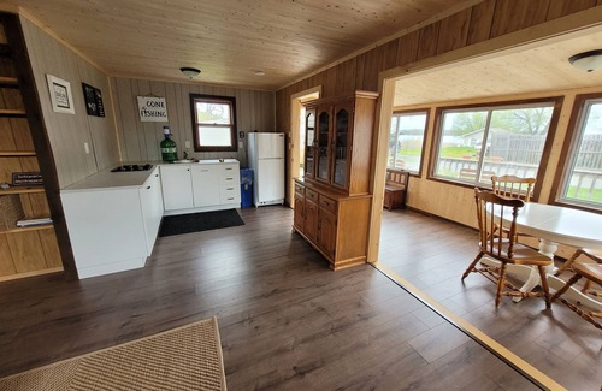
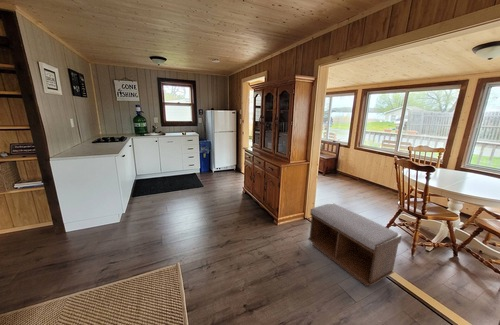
+ bench [307,202,403,287]
